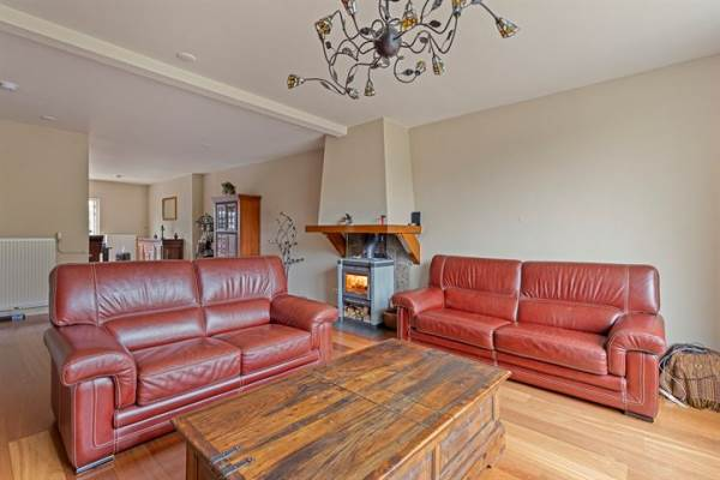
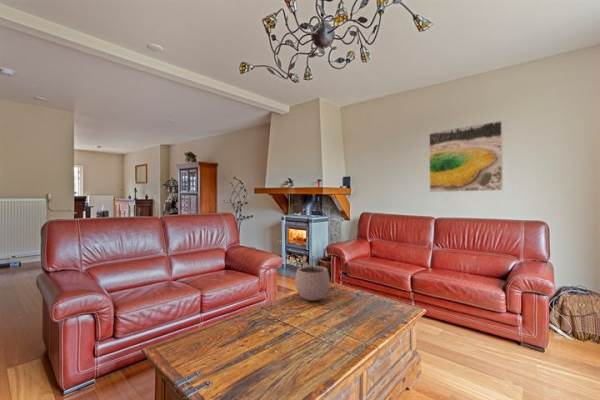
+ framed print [428,120,504,193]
+ plant pot [294,254,331,302]
